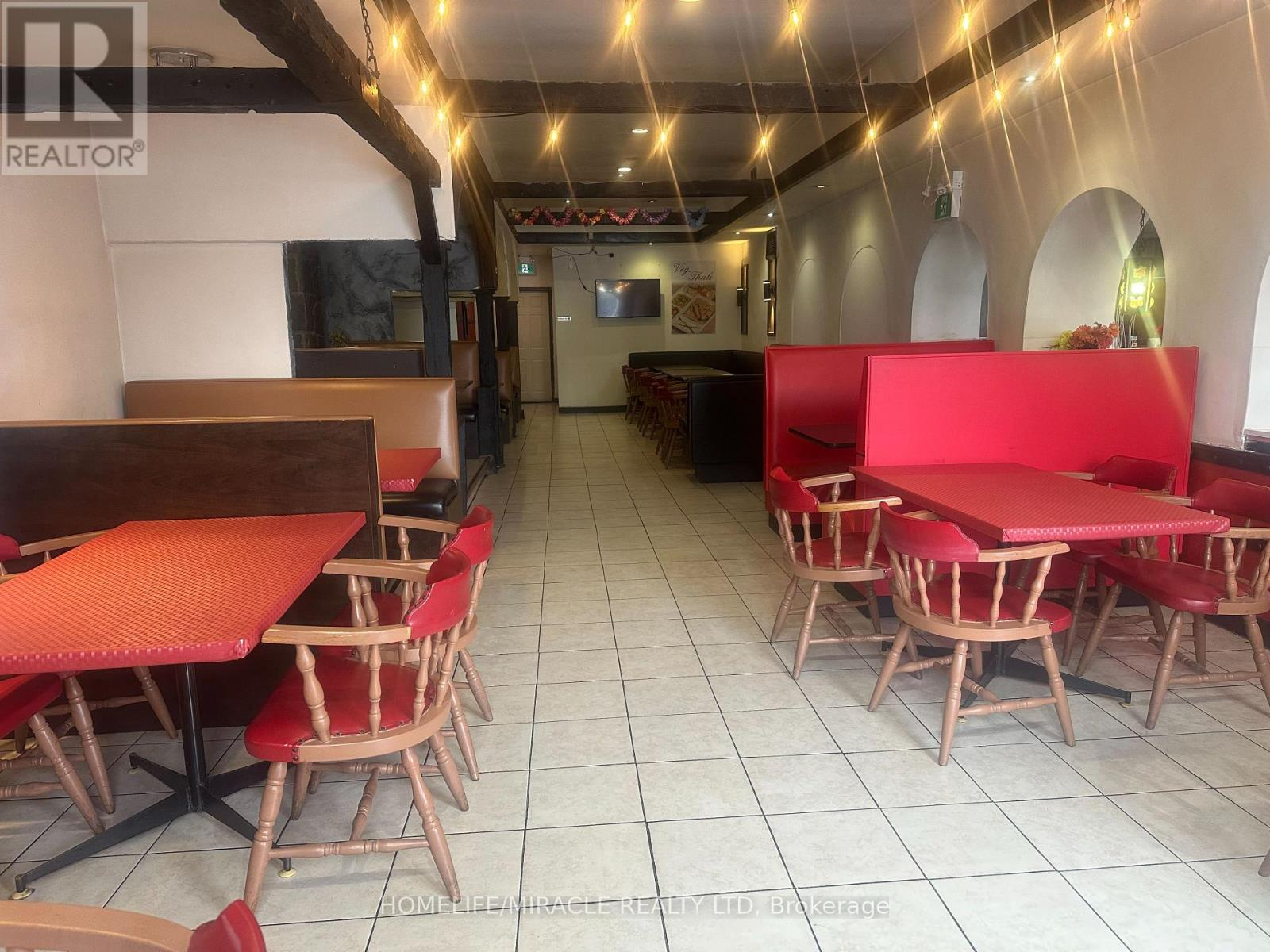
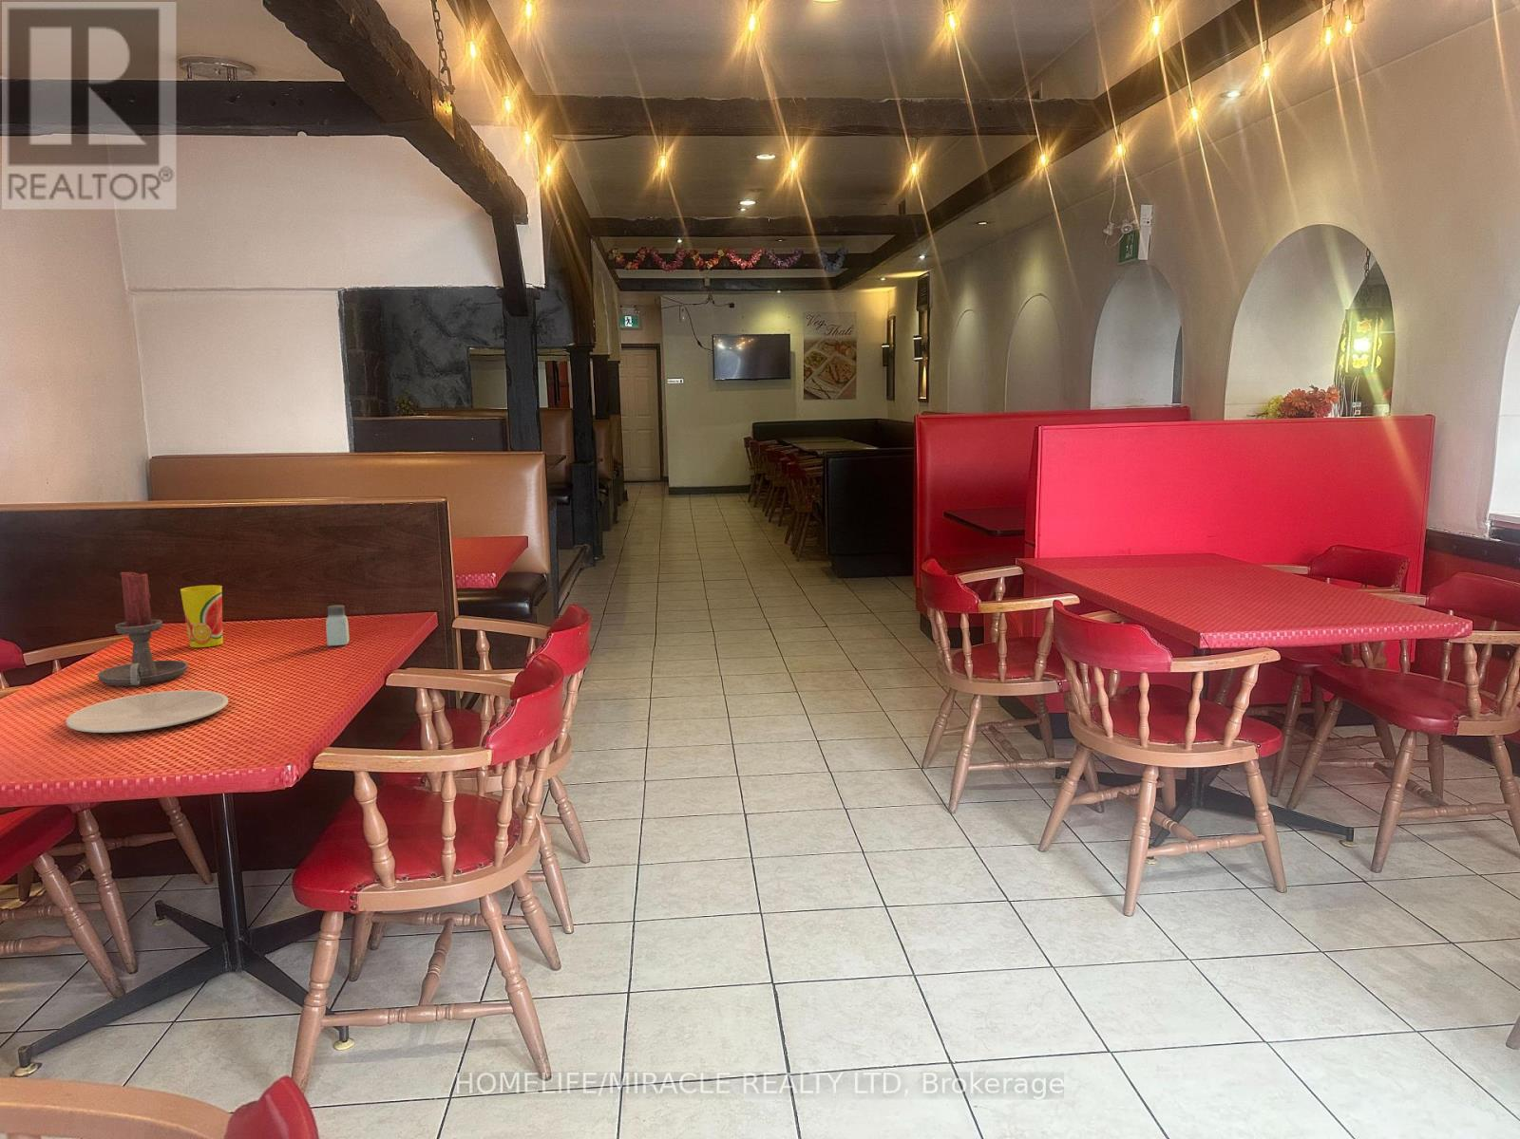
+ plate [65,689,229,733]
+ cup [180,585,224,648]
+ saltshaker [324,604,351,647]
+ candle holder [97,571,189,687]
